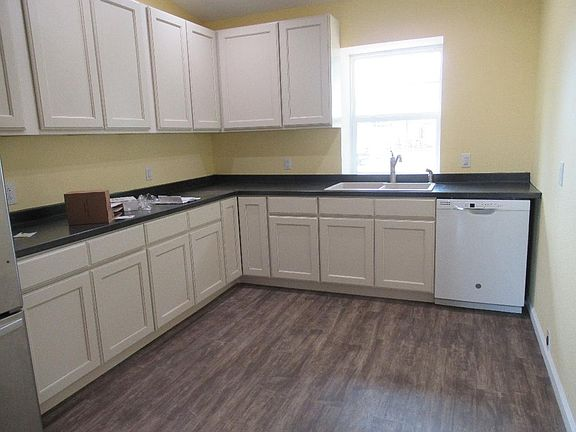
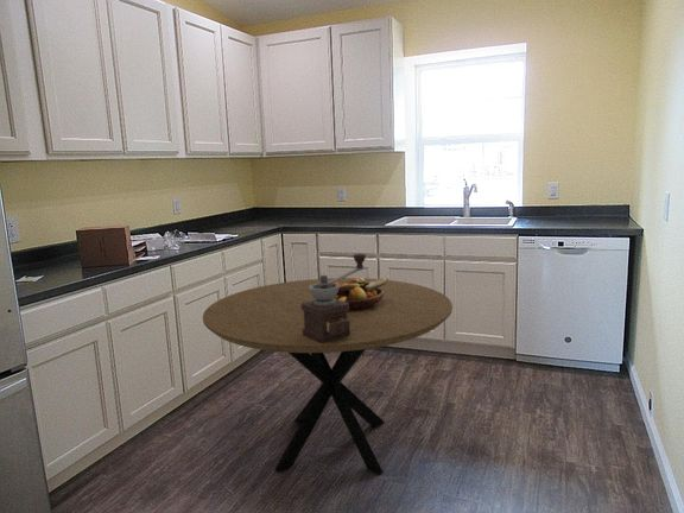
+ coffee grinder [302,253,367,343]
+ dining table [202,277,454,475]
+ fruit bowl [334,277,390,311]
